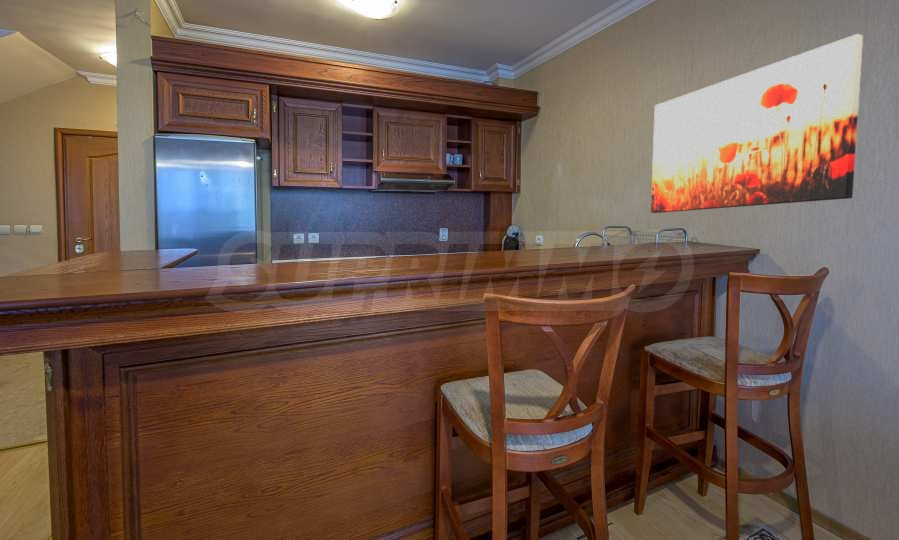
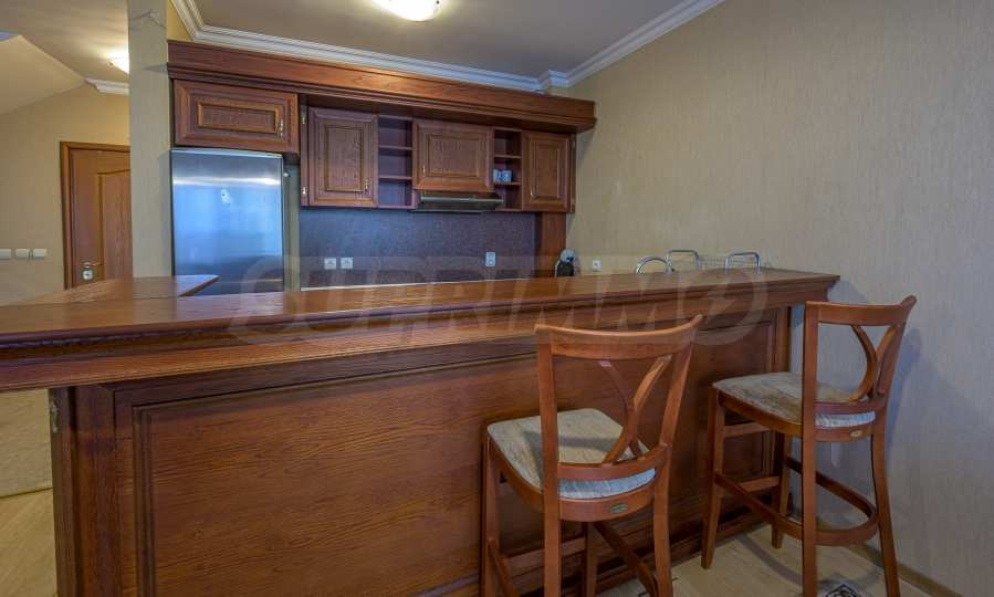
- wall art [650,33,864,214]
